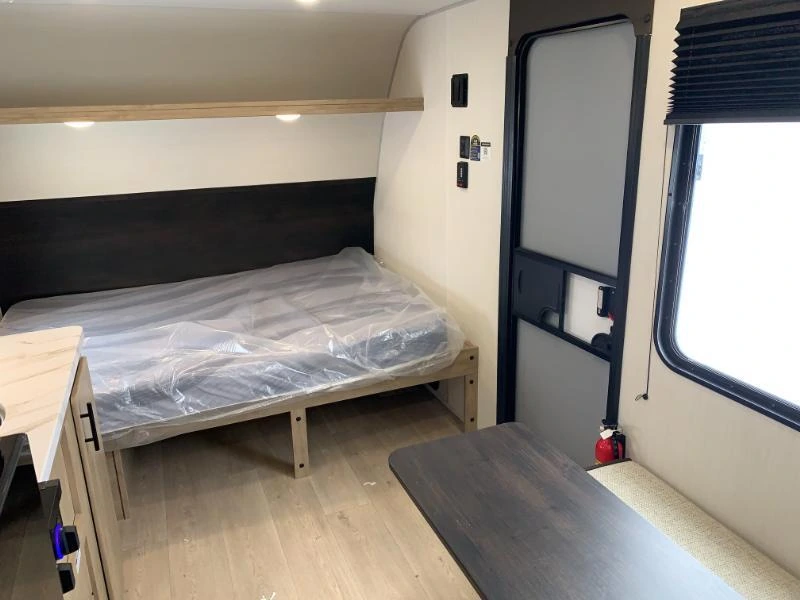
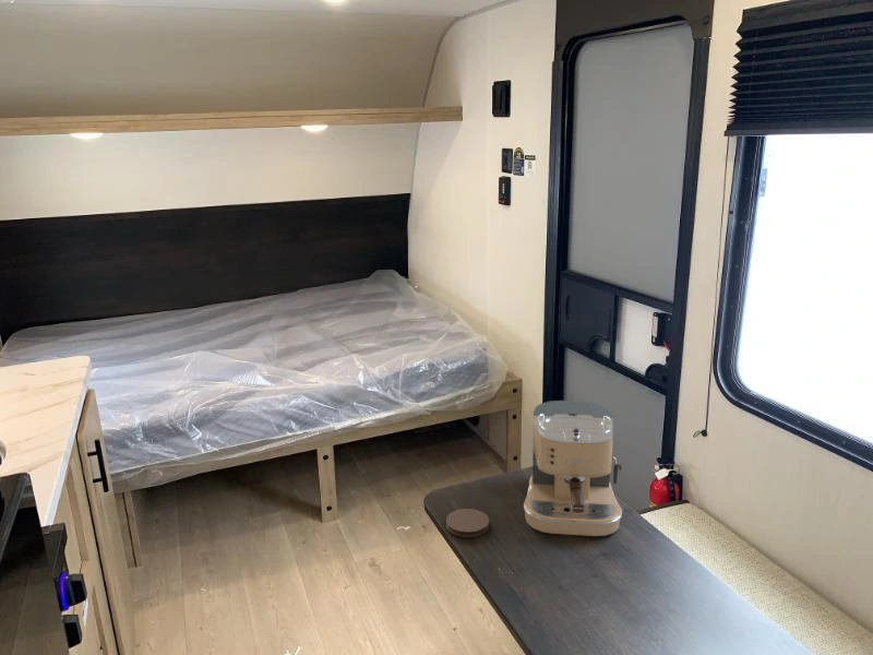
+ coaster [445,508,490,538]
+ coffee maker [523,400,623,537]
